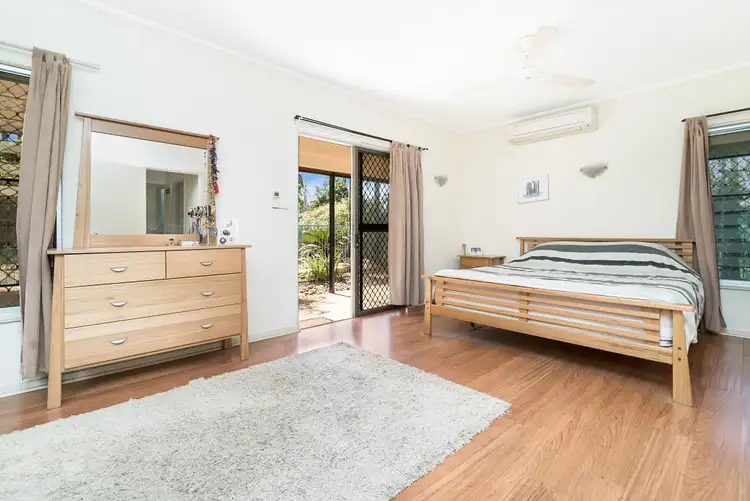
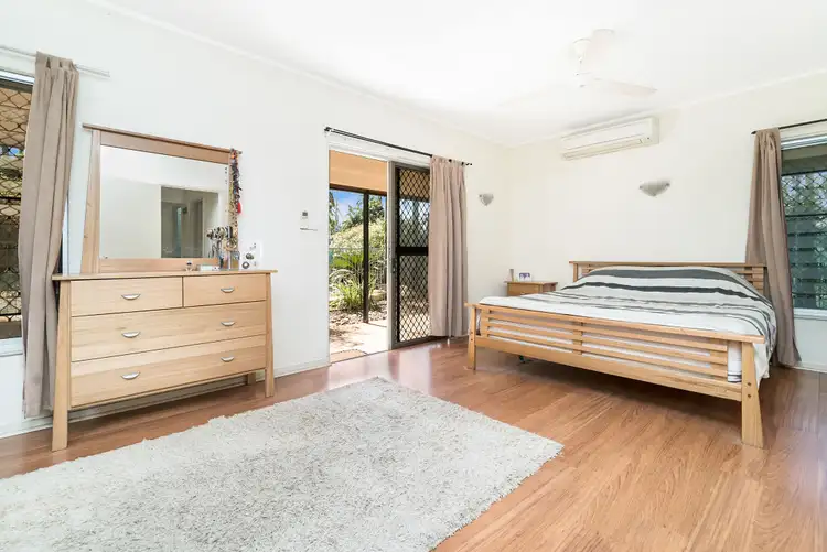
- wall art [517,172,550,205]
